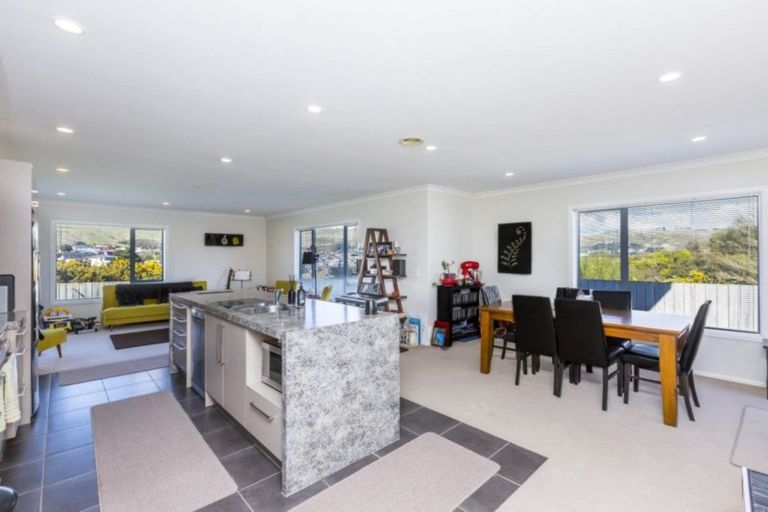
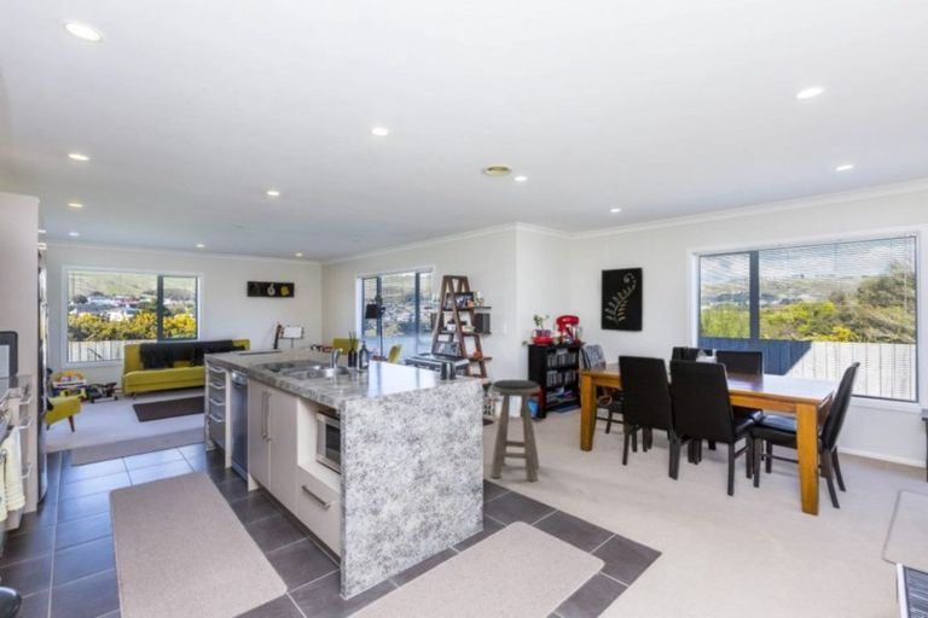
+ stool [489,378,541,483]
